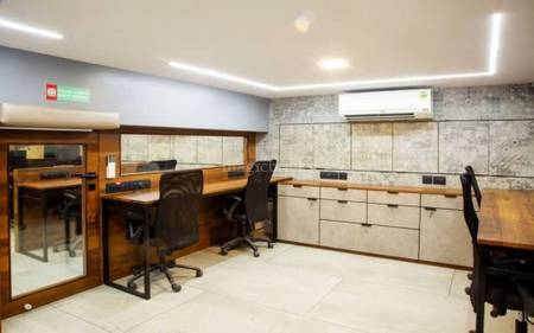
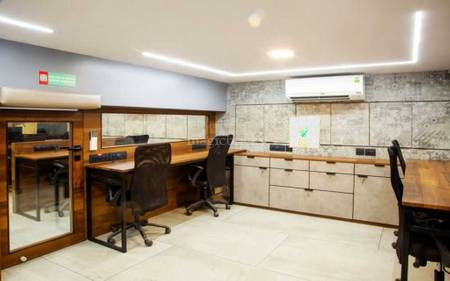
+ wall art [288,115,321,149]
